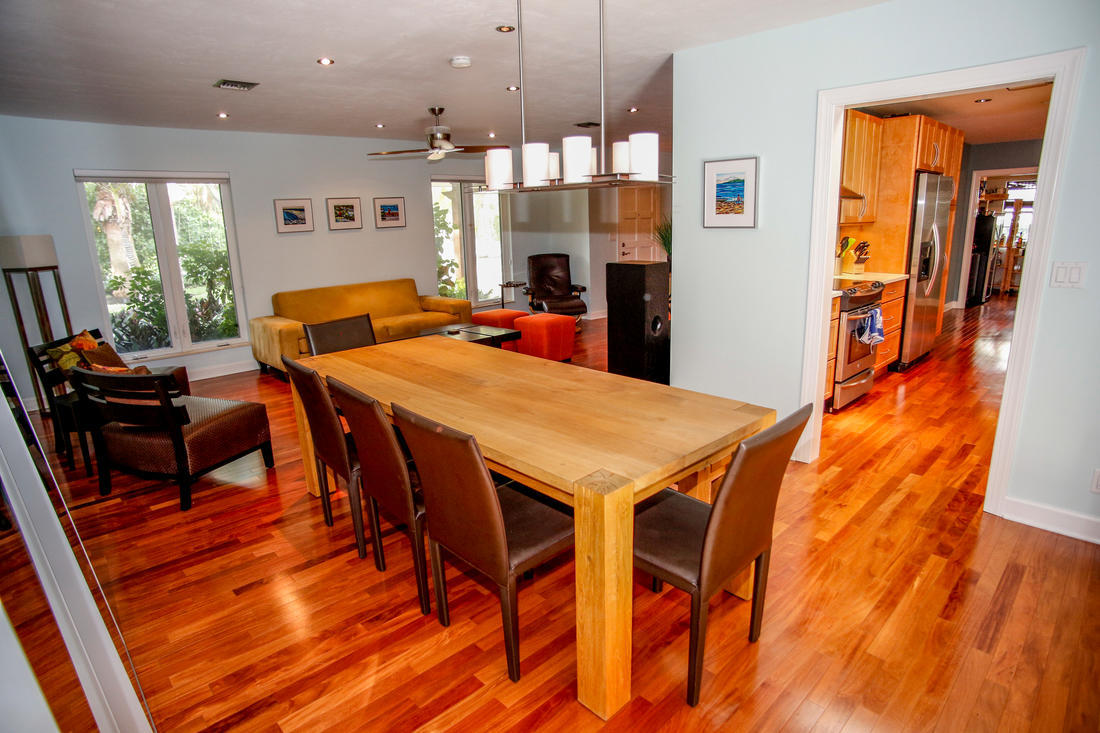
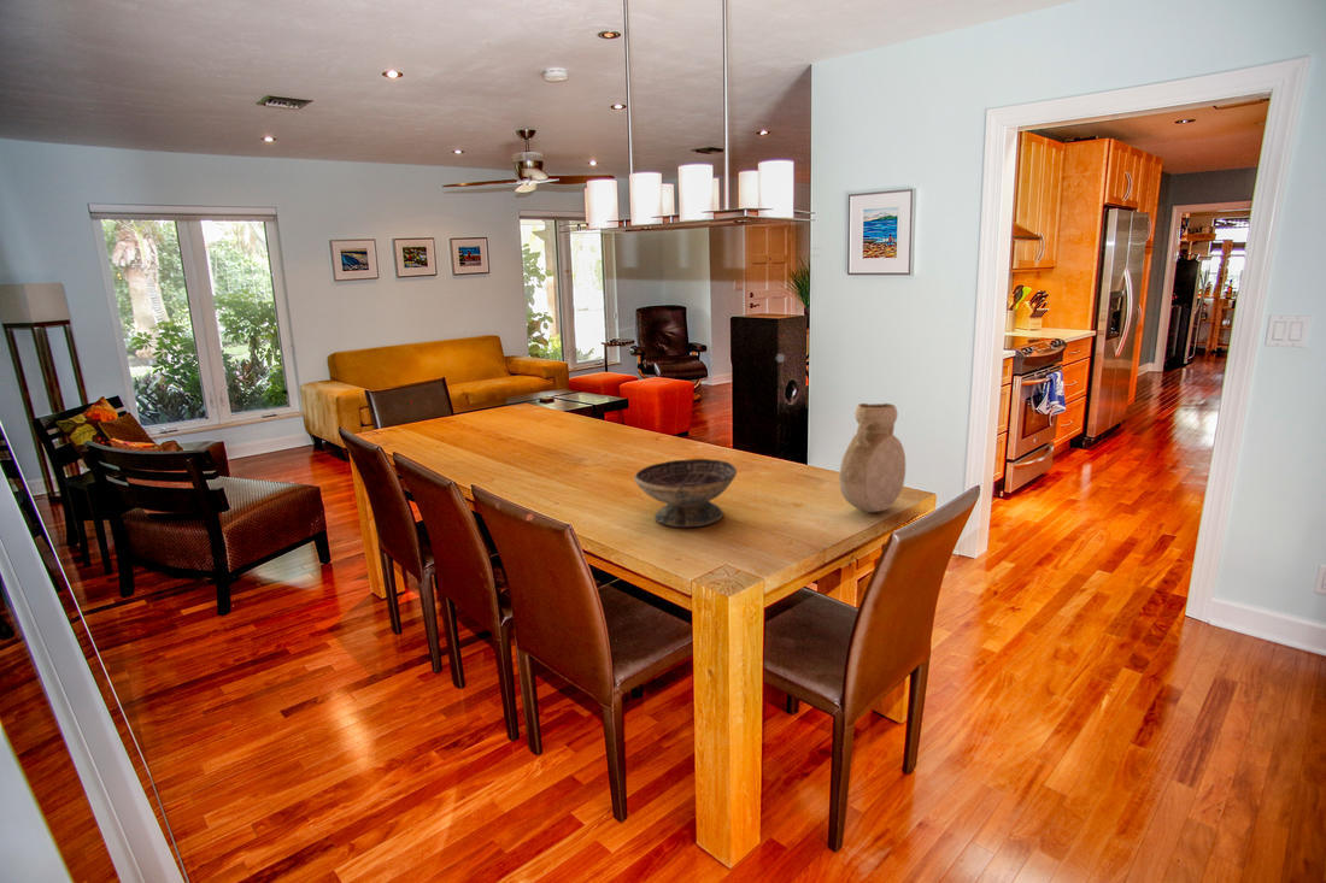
+ decorative bowl [633,458,738,529]
+ vase [838,402,907,513]
